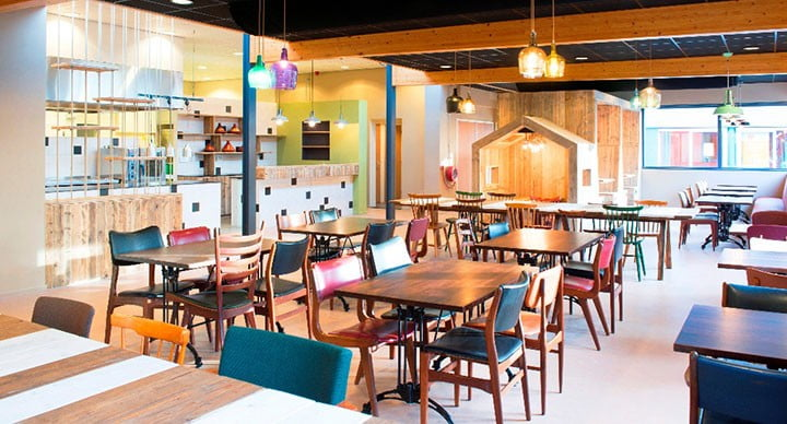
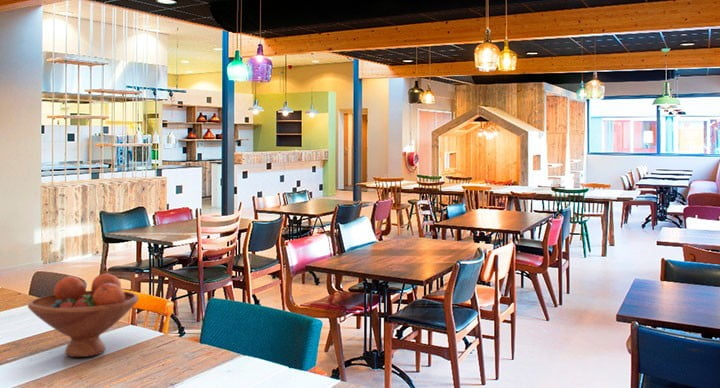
+ fruit bowl [27,273,140,358]
